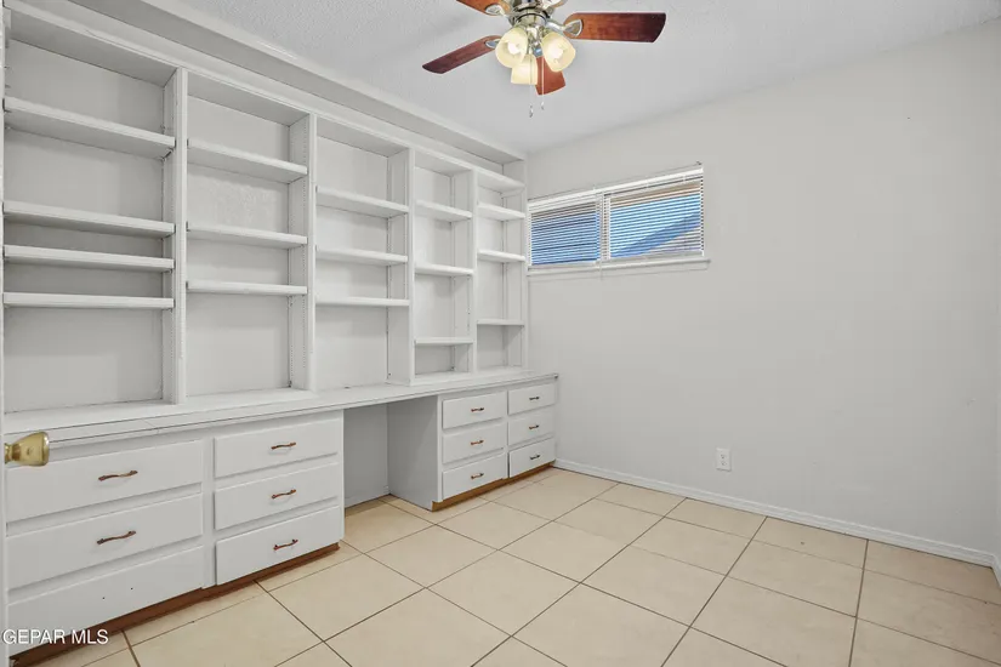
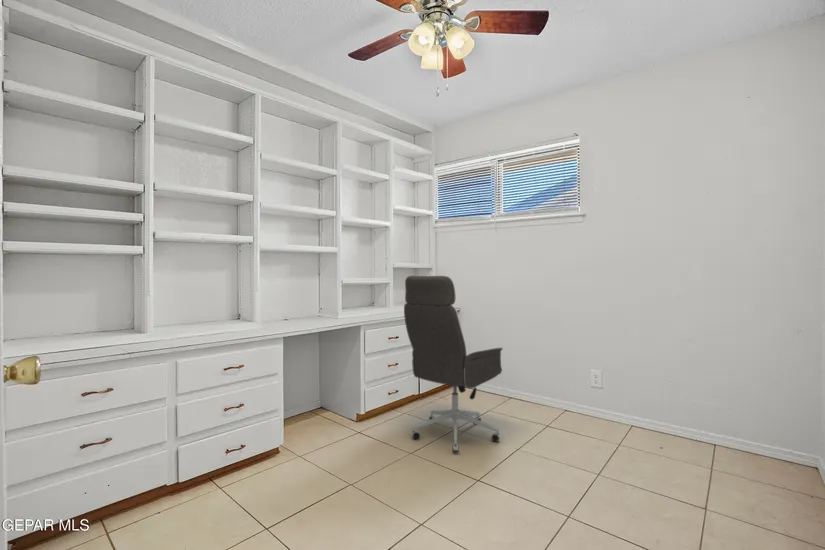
+ office chair [403,275,504,453]
